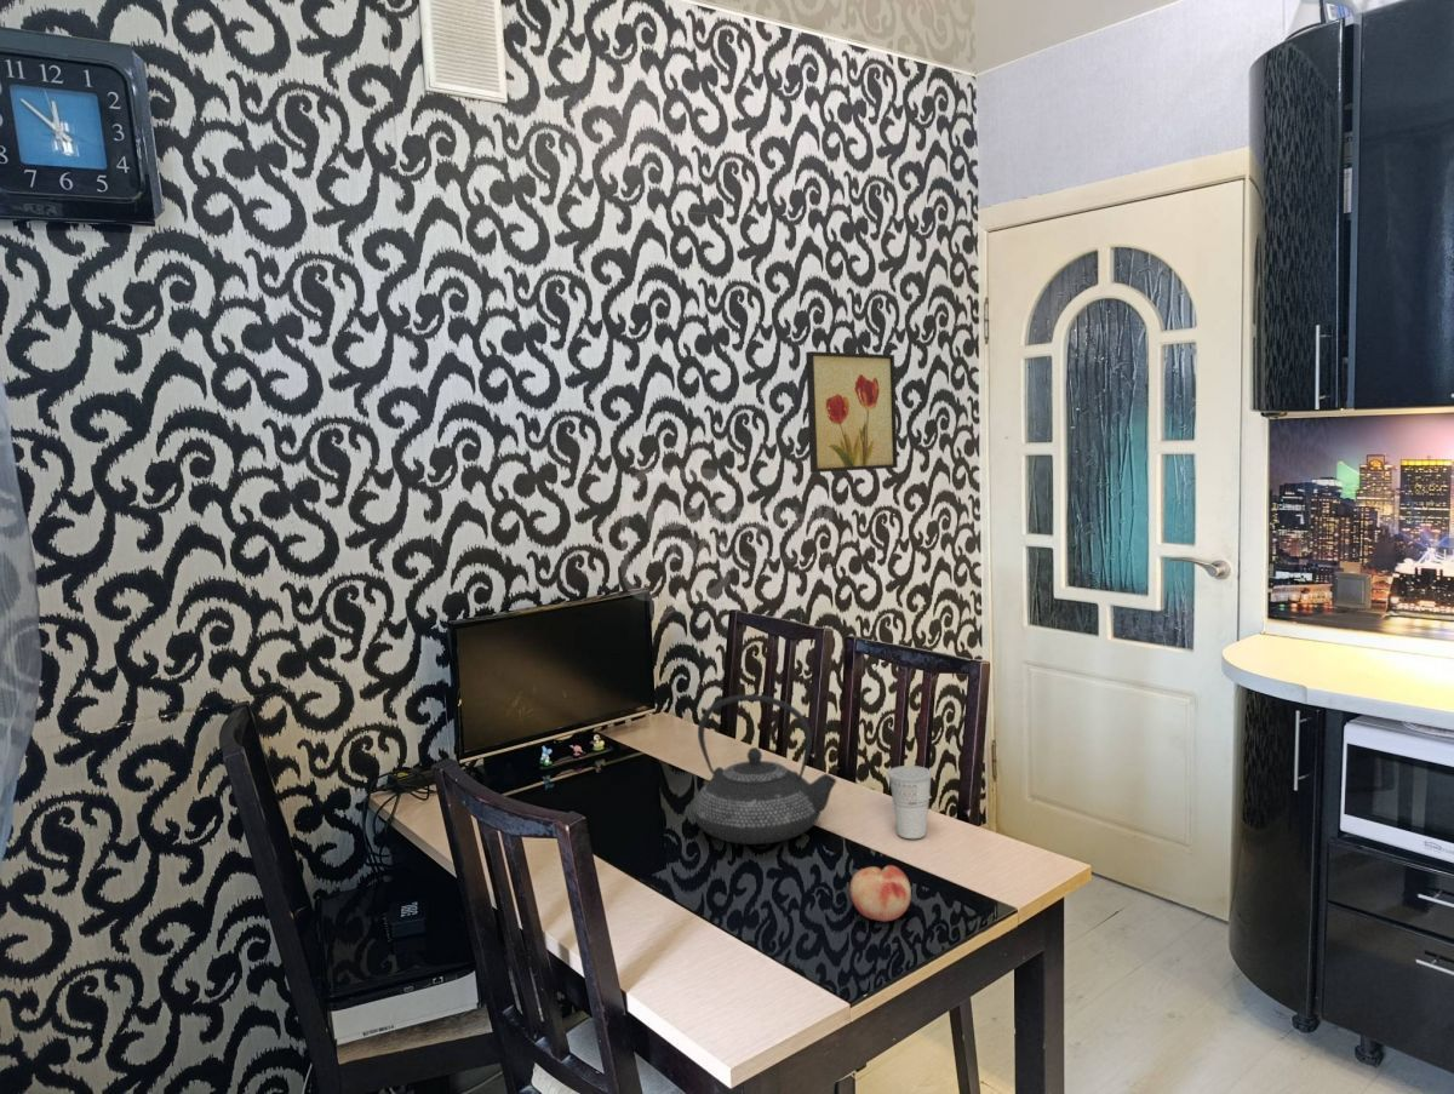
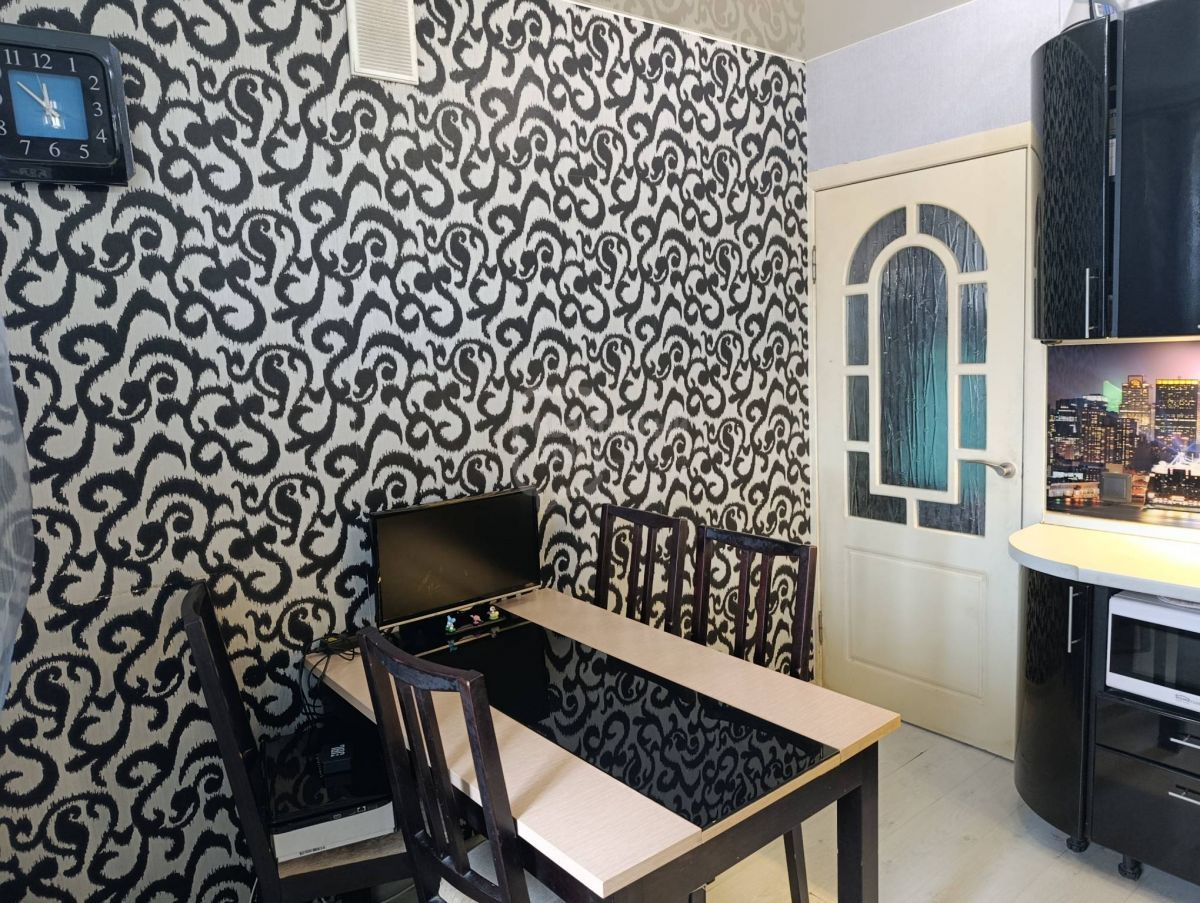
- teapot [692,693,837,846]
- wall art [805,350,899,474]
- cup [886,764,934,840]
- fruit [849,864,912,923]
